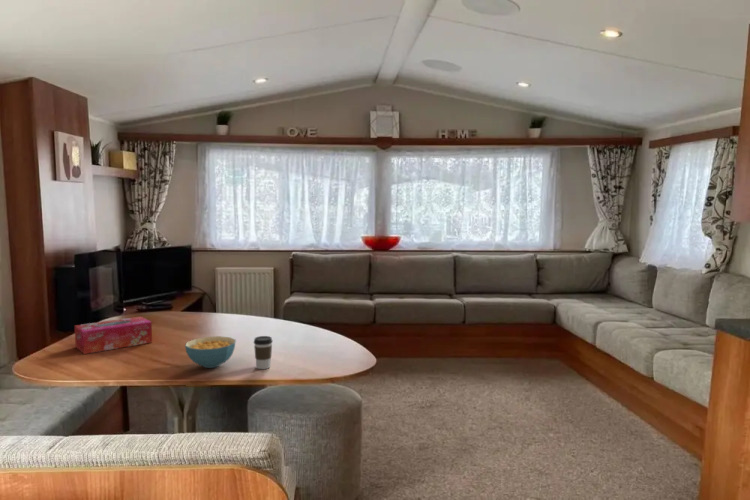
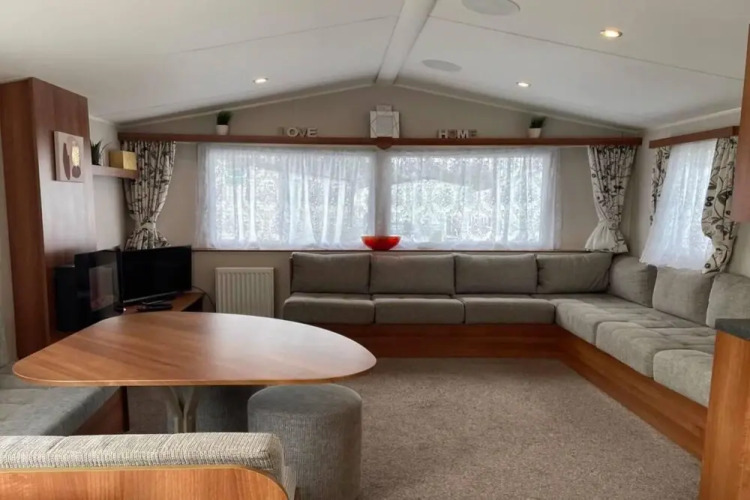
- cereal bowl [184,335,237,369]
- tissue box [74,315,153,355]
- coffee cup [253,335,273,370]
